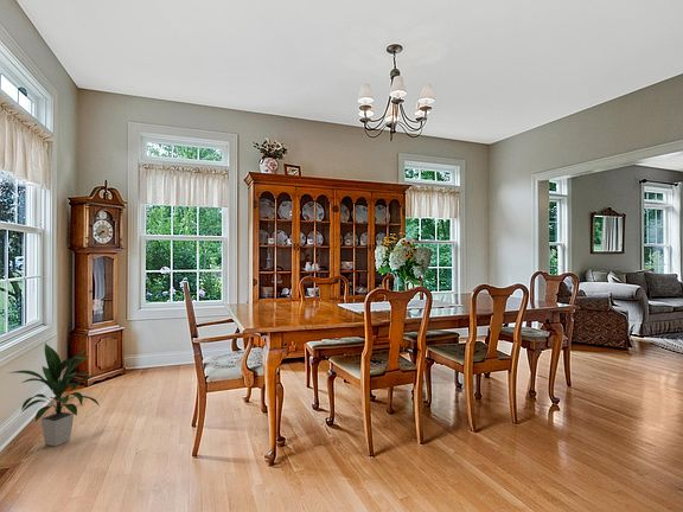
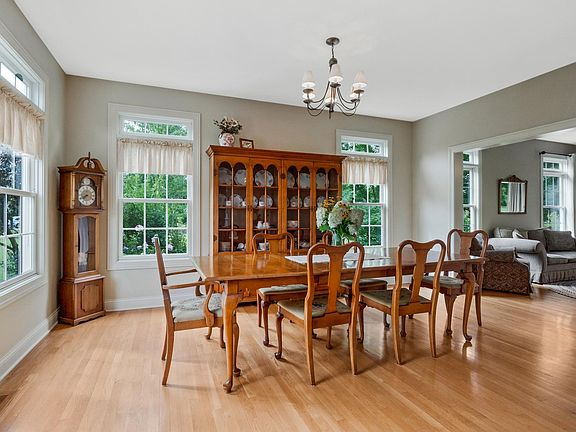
- indoor plant [7,343,100,448]
